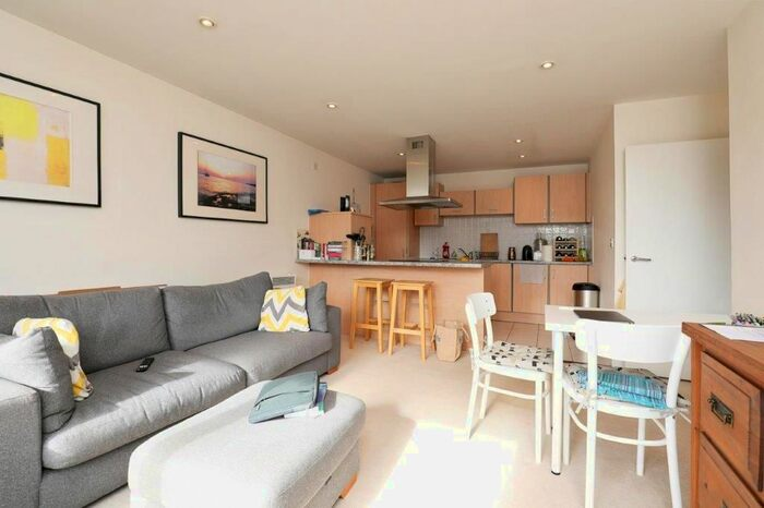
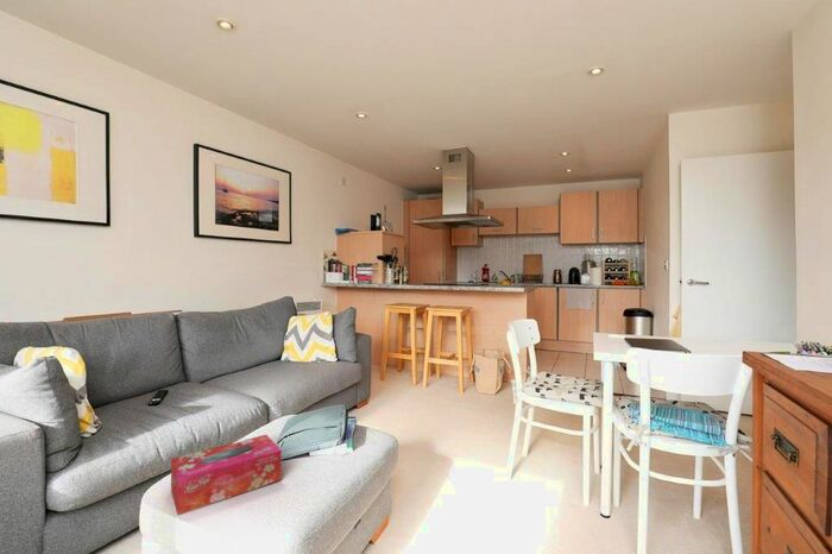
+ tissue box [170,434,283,516]
